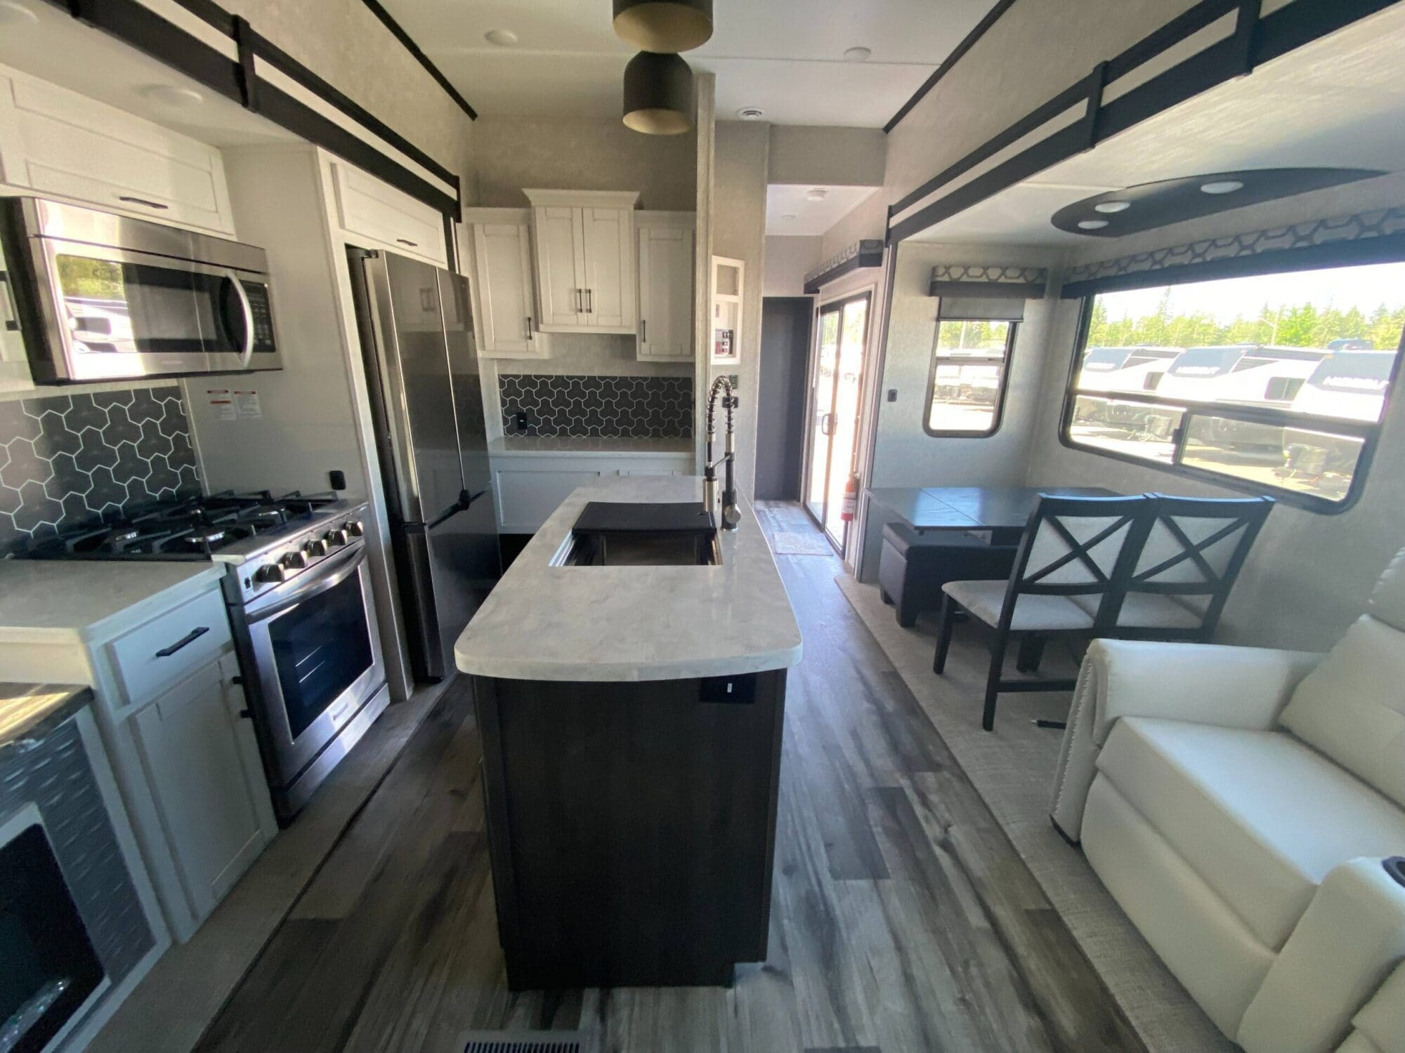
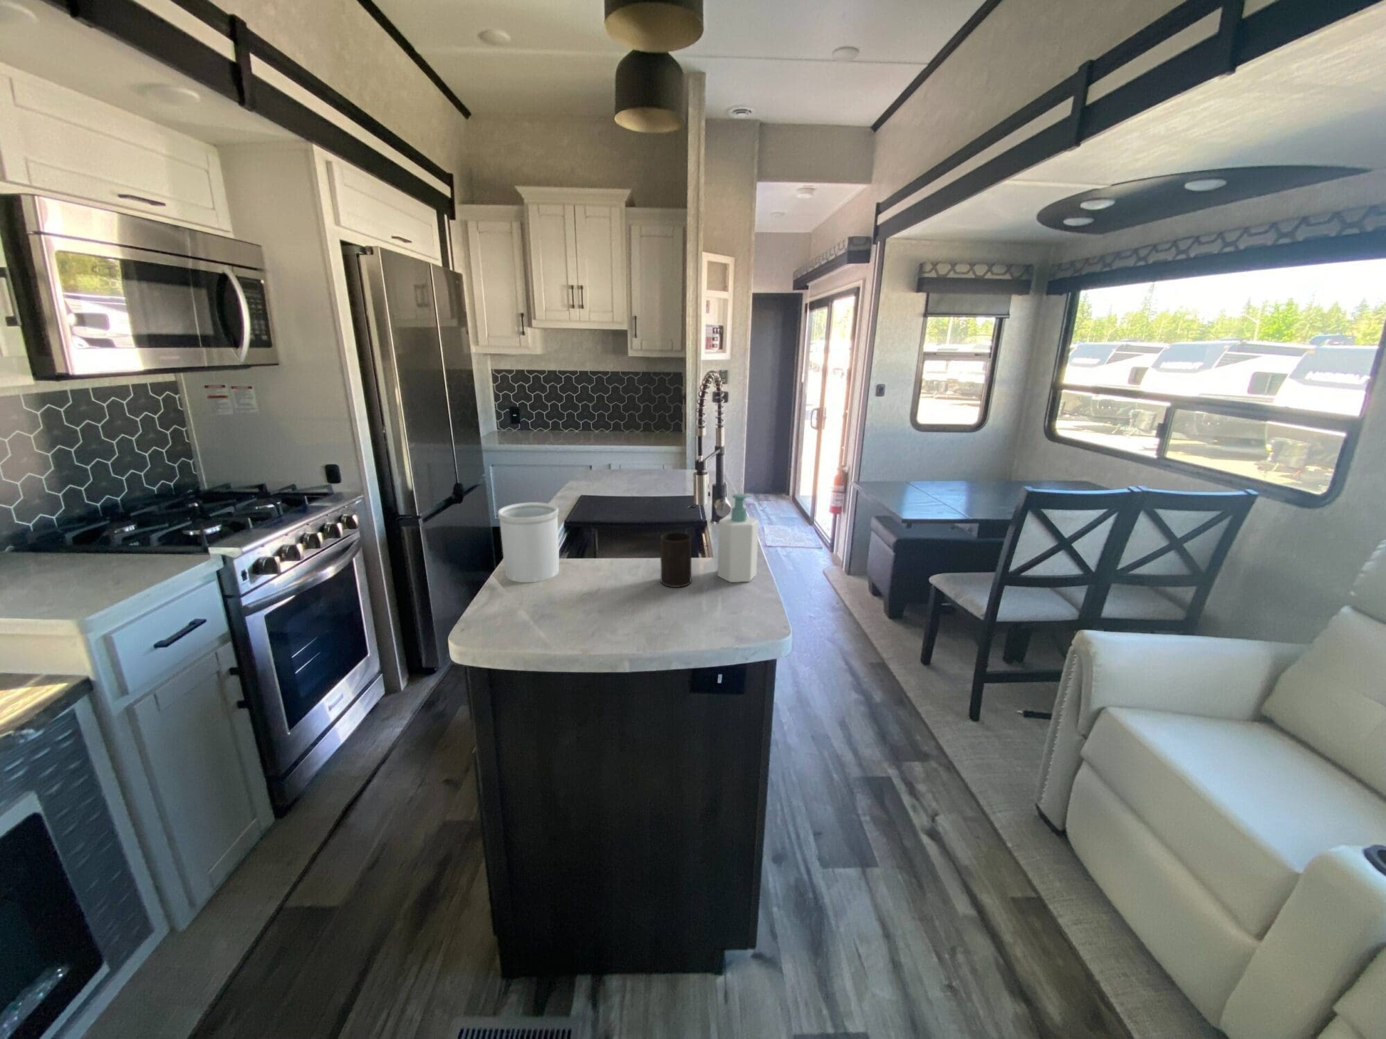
+ utensil holder [498,501,560,583]
+ cup [660,532,692,588]
+ soap bottle [717,493,760,583]
